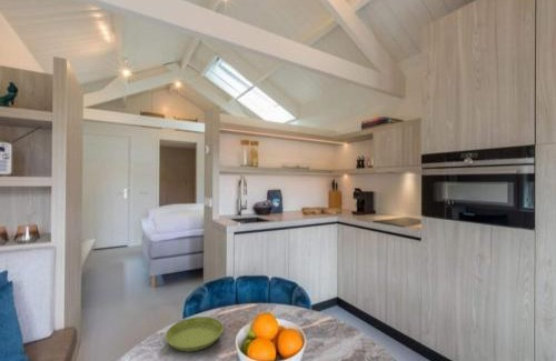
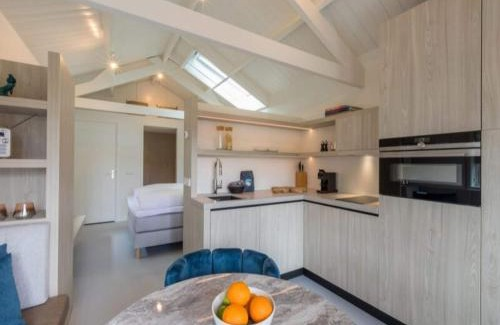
- saucer [165,315,225,352]
